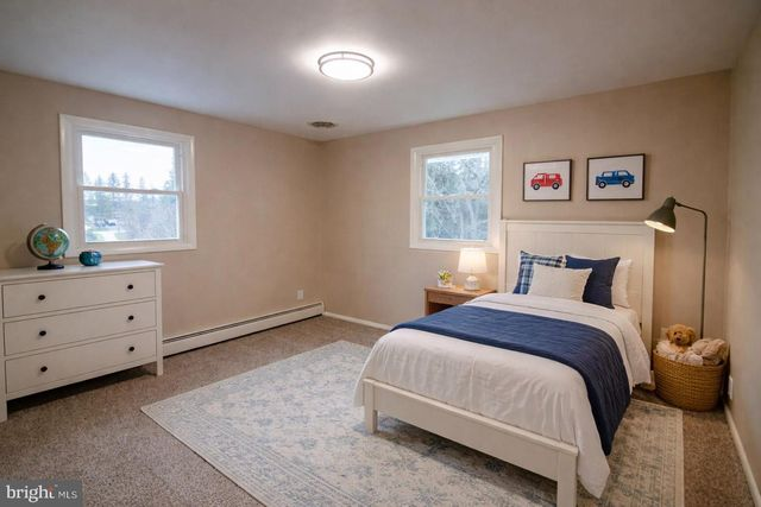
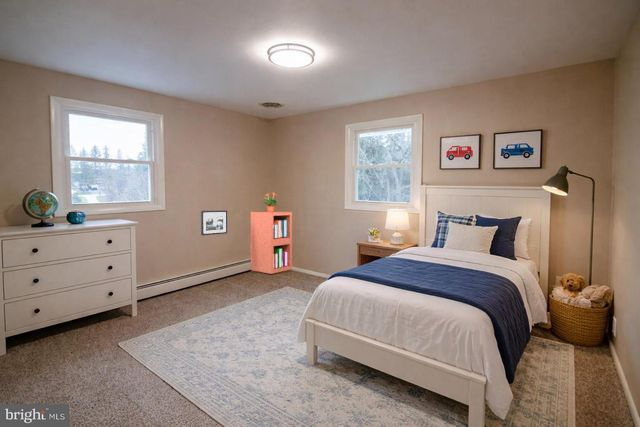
+ bookshelf [250,211,293,275]
+ potted plant [261,192,279,212]
+ picture frame [200,209,228,236]
